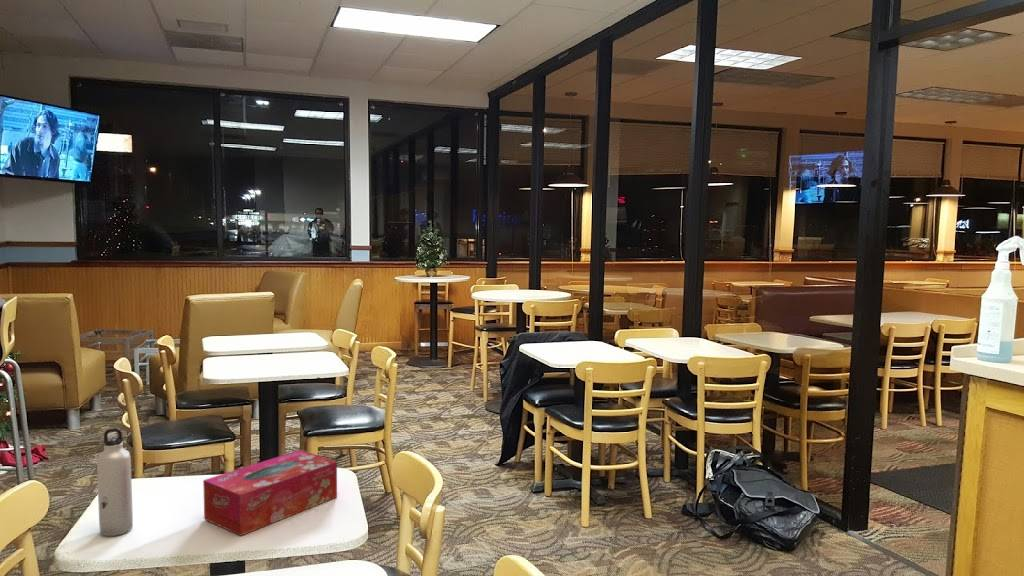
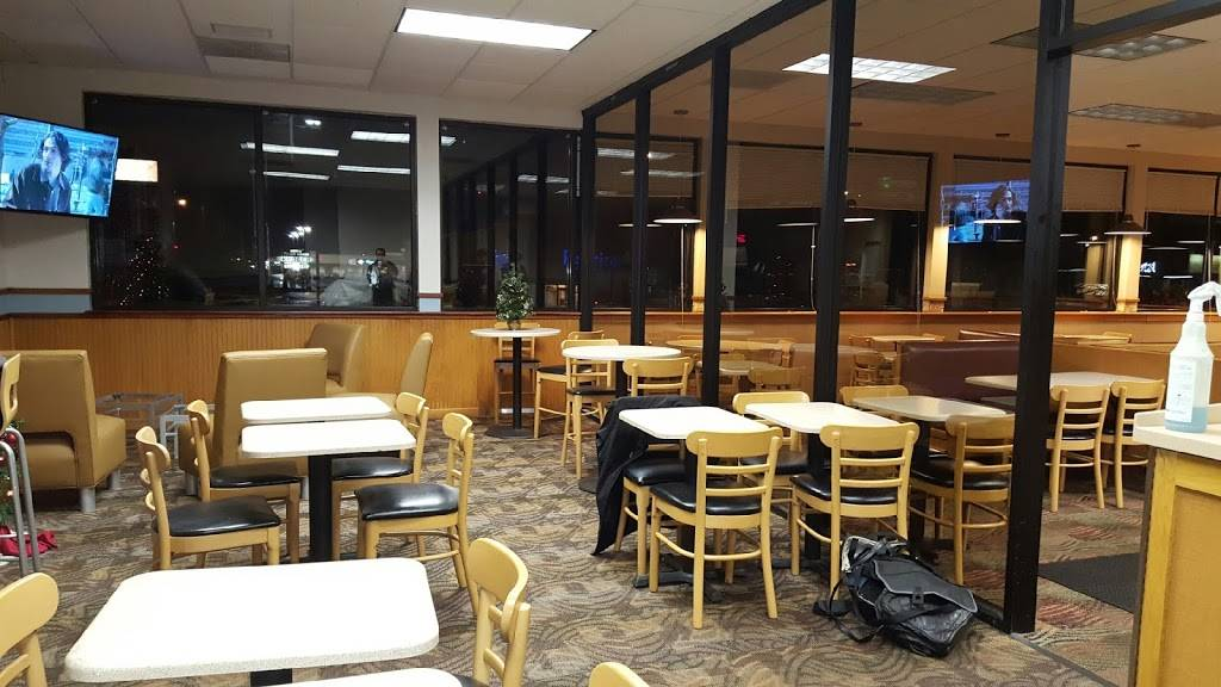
- water bottle [96,427,134,537]
- tissue box [202,449,338,537]
